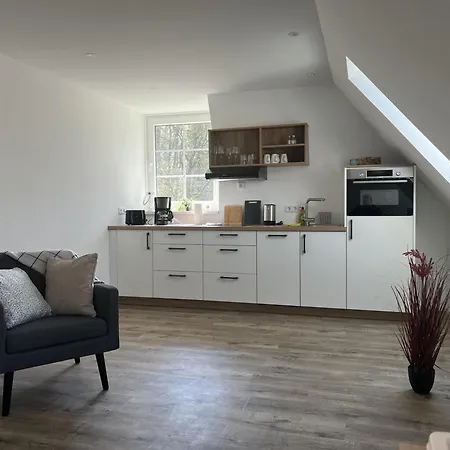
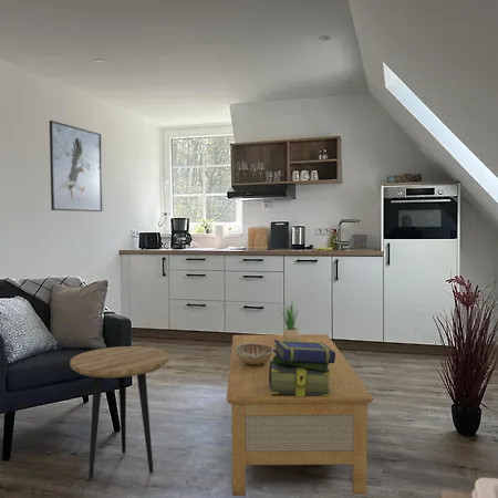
+ decorative bowl [236,343,273,365]
+ potted plant [279,301,300,341]
+ coffee table [226,333,375,497]
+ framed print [49,120,103,212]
+ stack of books [269,340,335,397]
+ side table [69,345,170,479]
